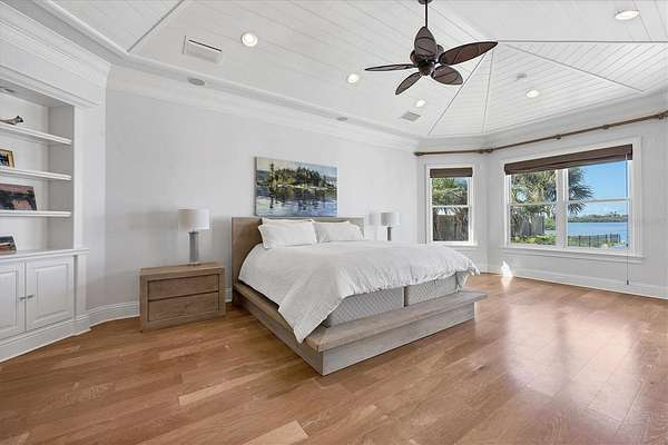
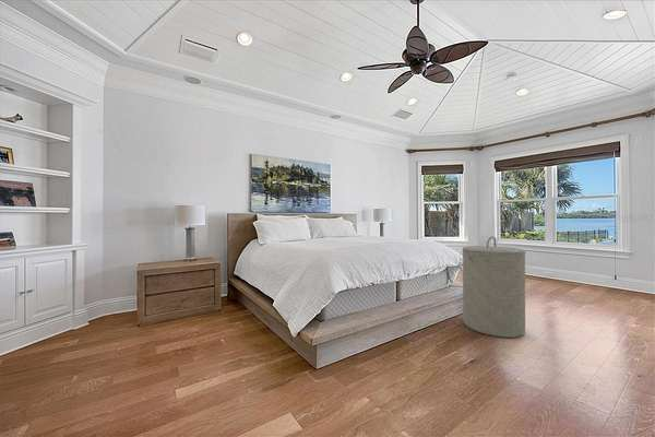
+ laundry hamper [462,235,527,339]
